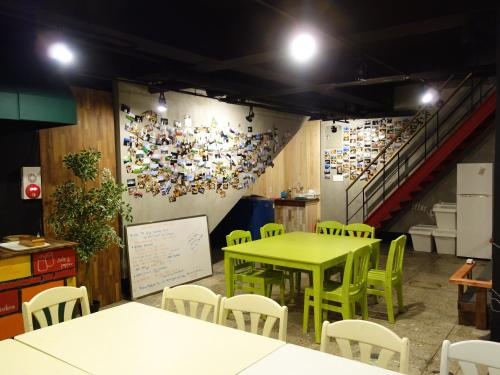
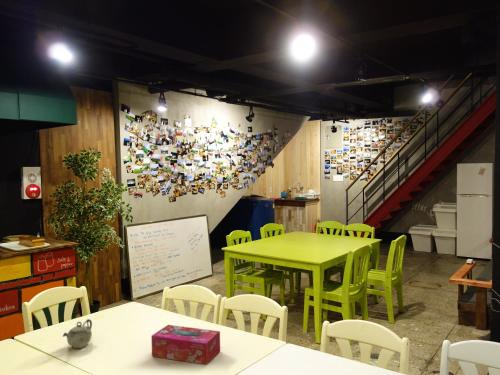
+ tissue box [150,324,221,366]
+ teapot [62,318,93,349]
